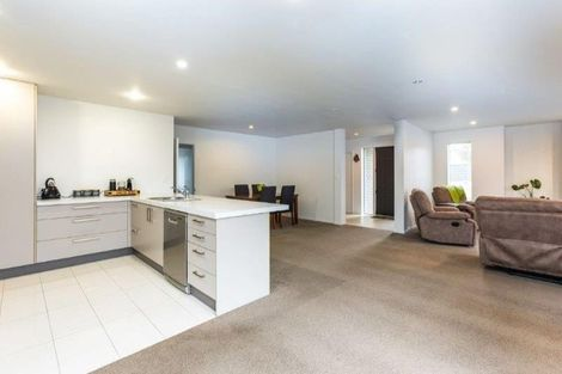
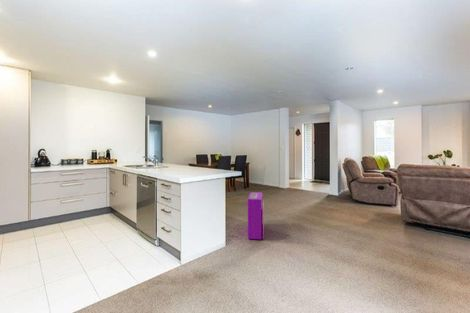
+ air purifier [247,191,265,240]
